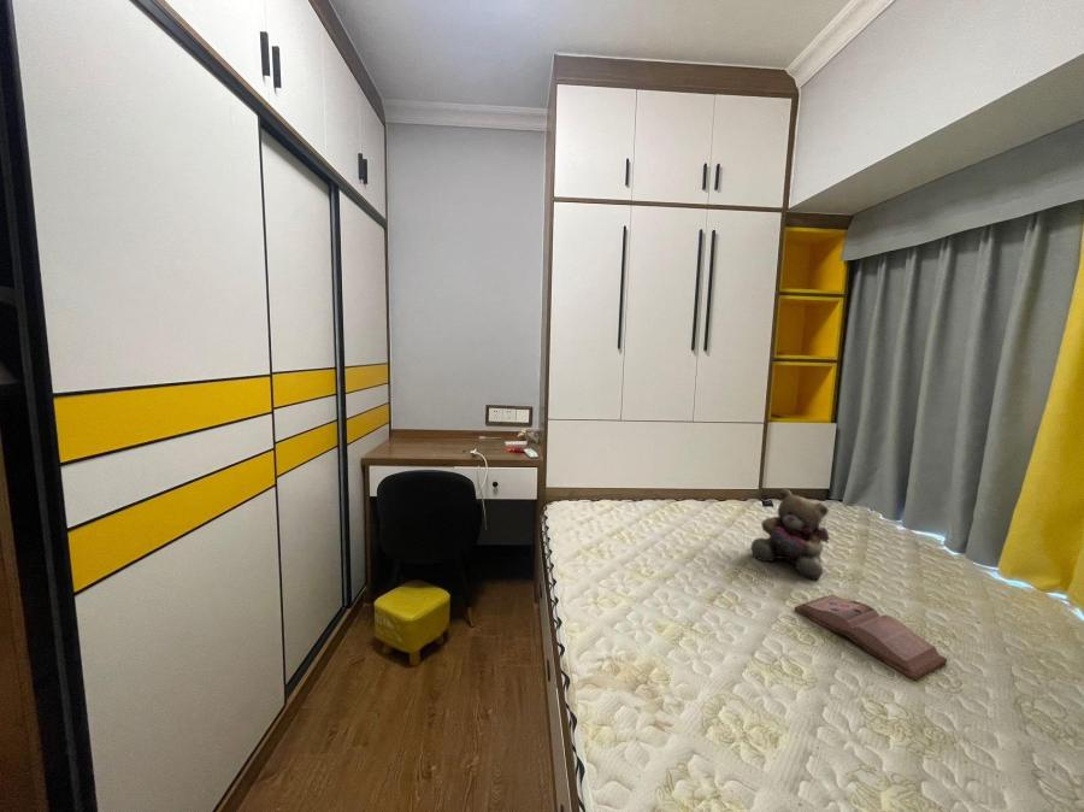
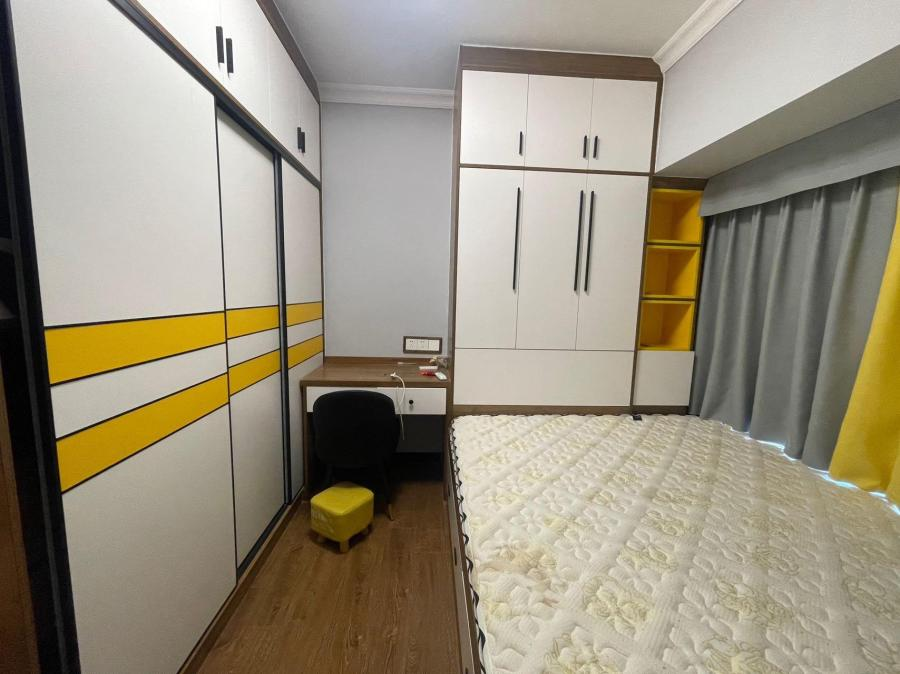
- teddy bear [750,488,831,581]
- hardback book [794,594,948,681]
